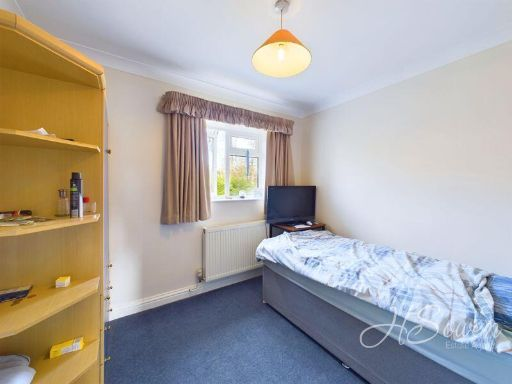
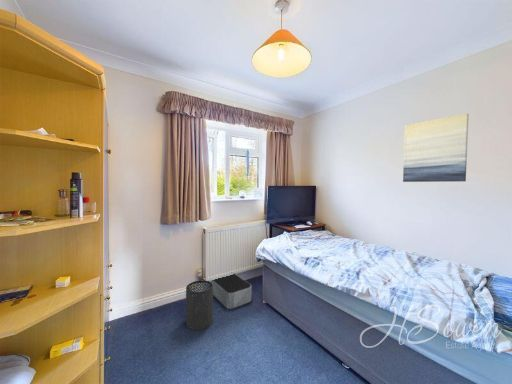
+ storage bin [210,273,253,310]
+ wall art [402,112,470,183]
+ trash can [185,279,214,331]
